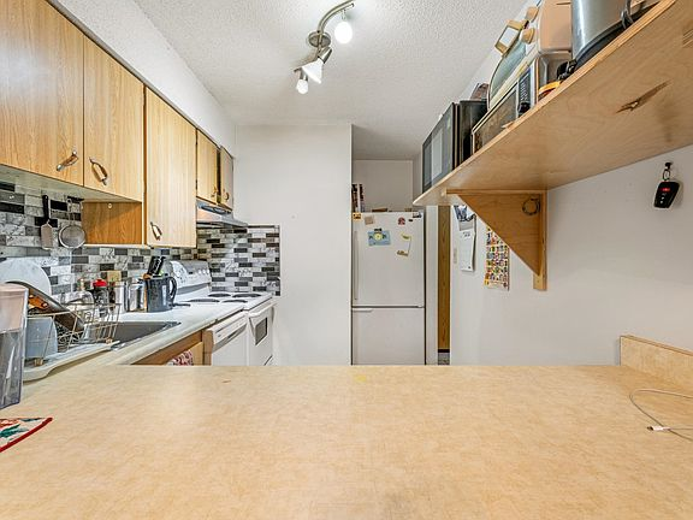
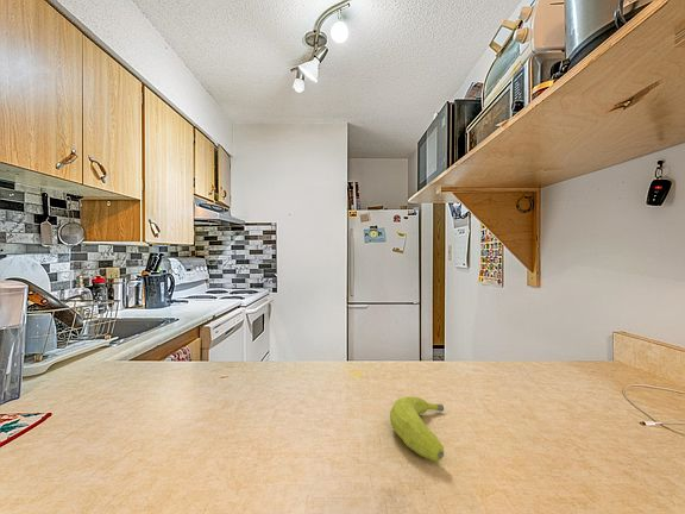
+ fruit [389,395,445,463]
